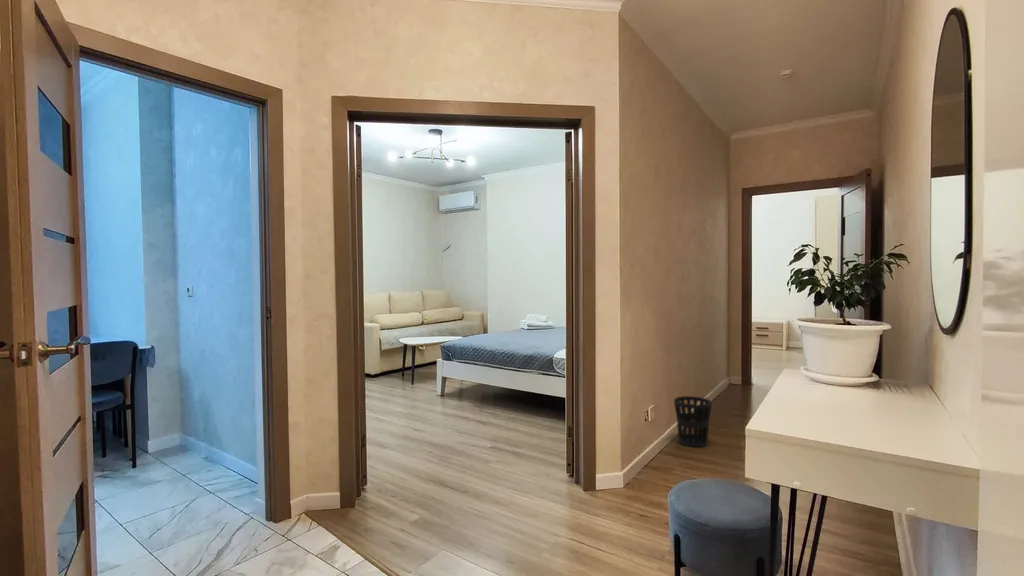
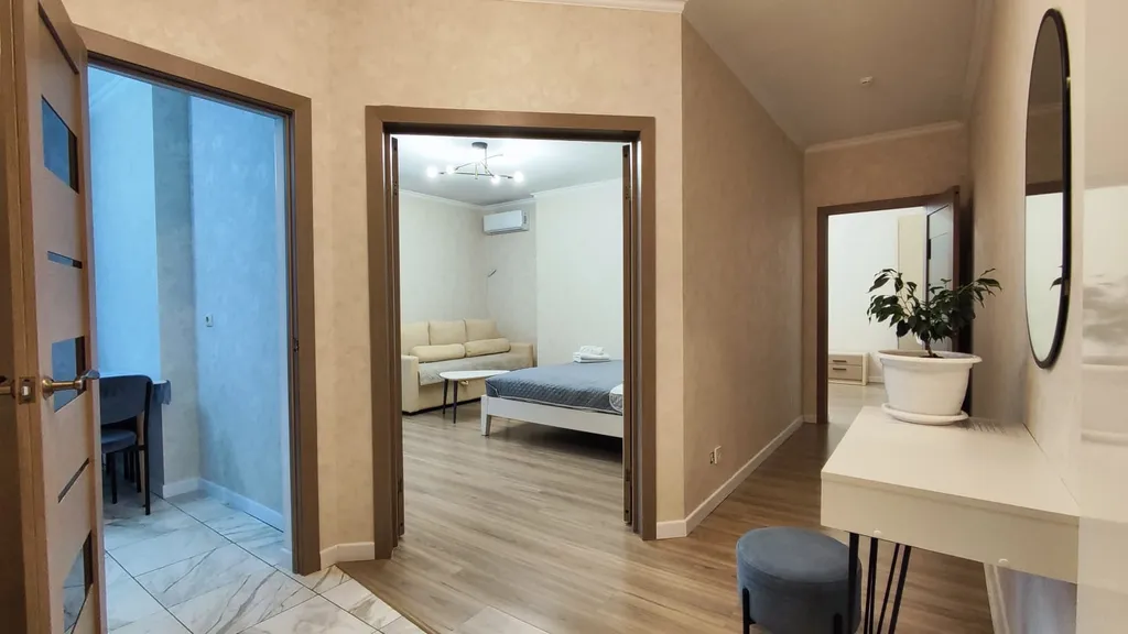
- wastebasket [673,395,713,448]
